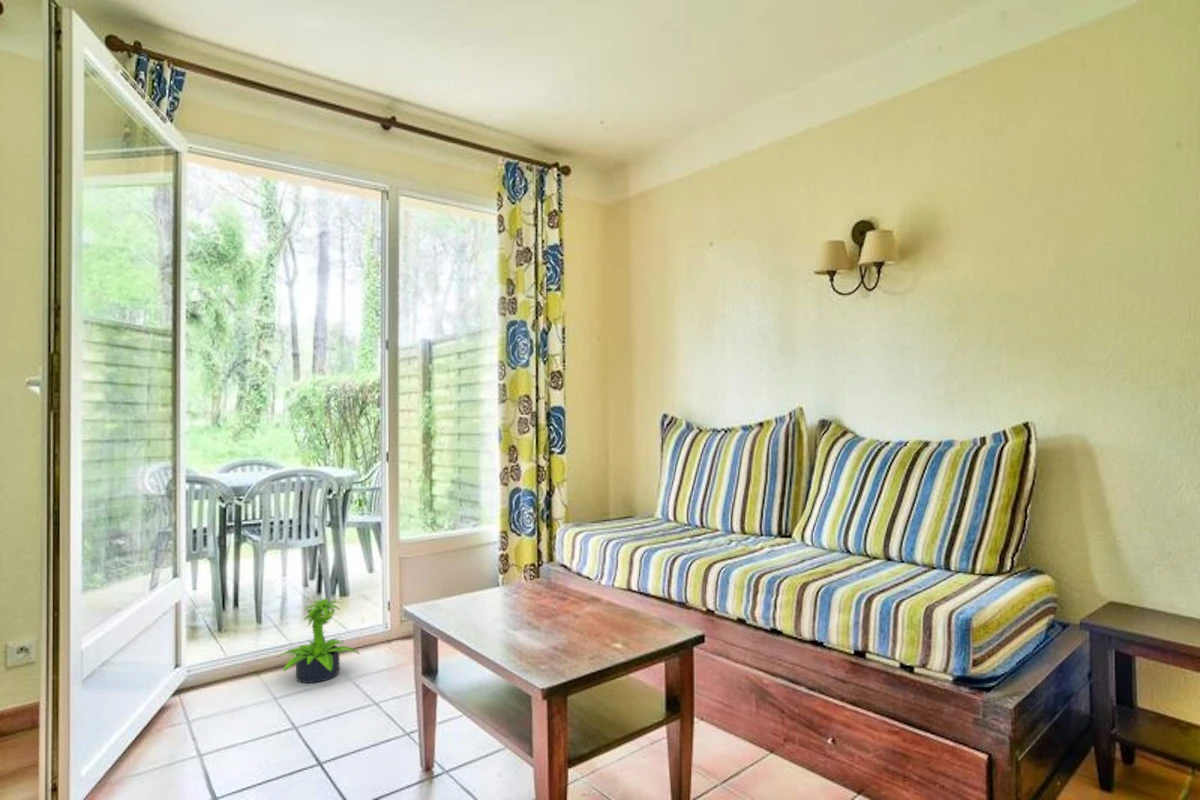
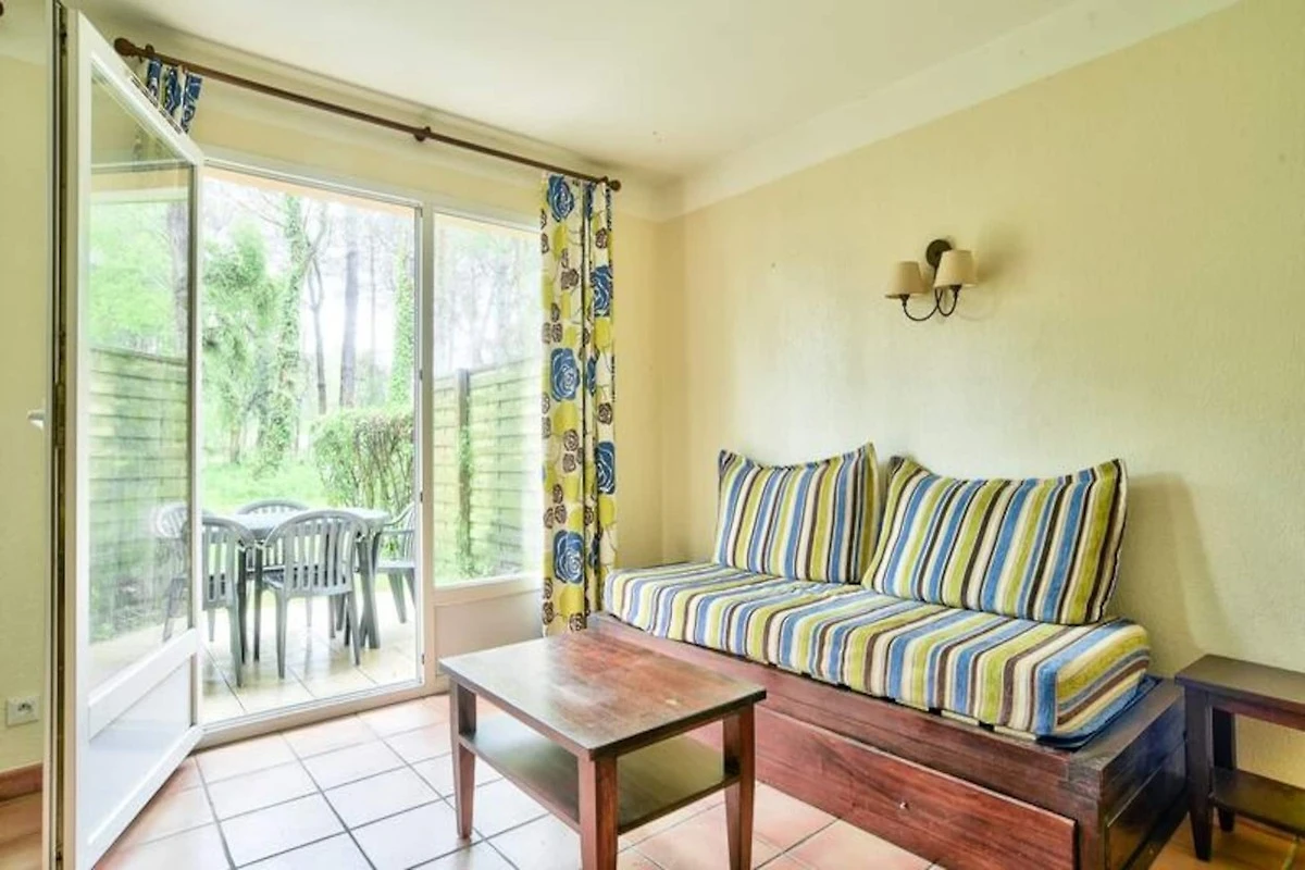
- potted plant [277,598,361,684]
